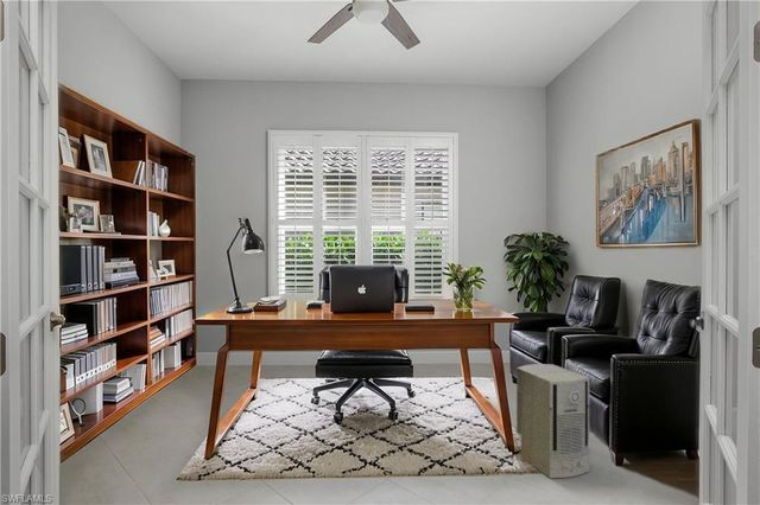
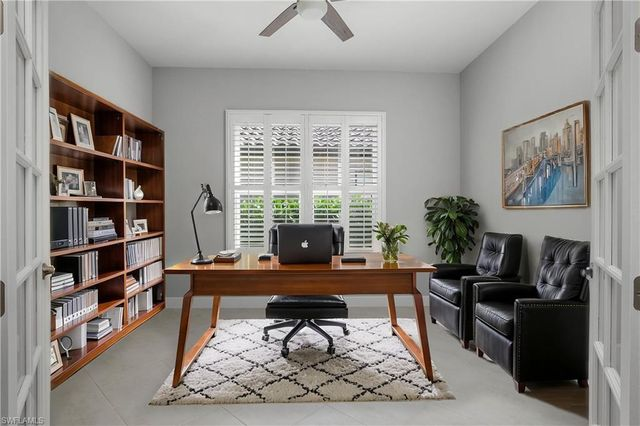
- air purifier [515,363,590,479]
